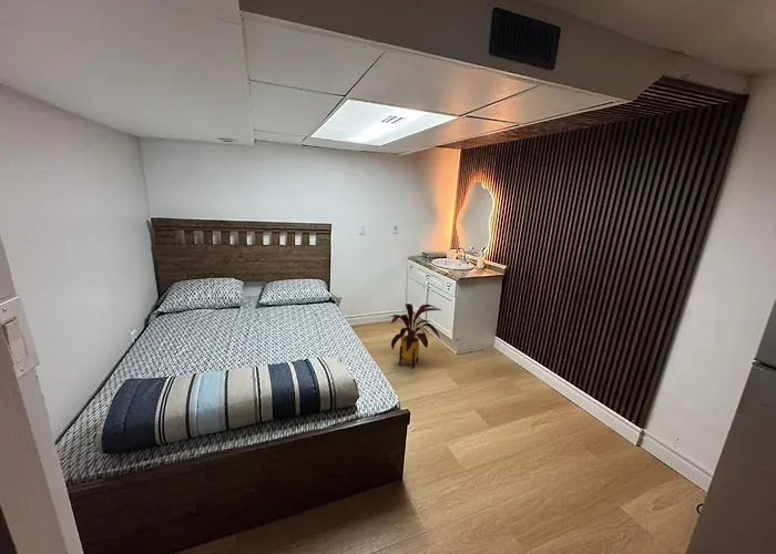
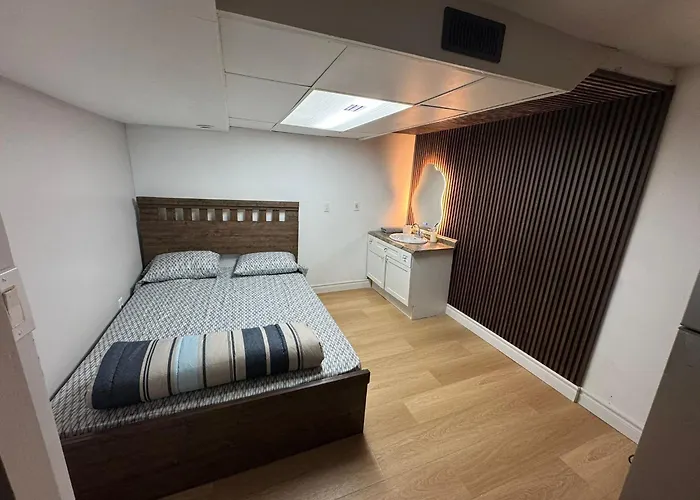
- house plant [384,302,442,369]
